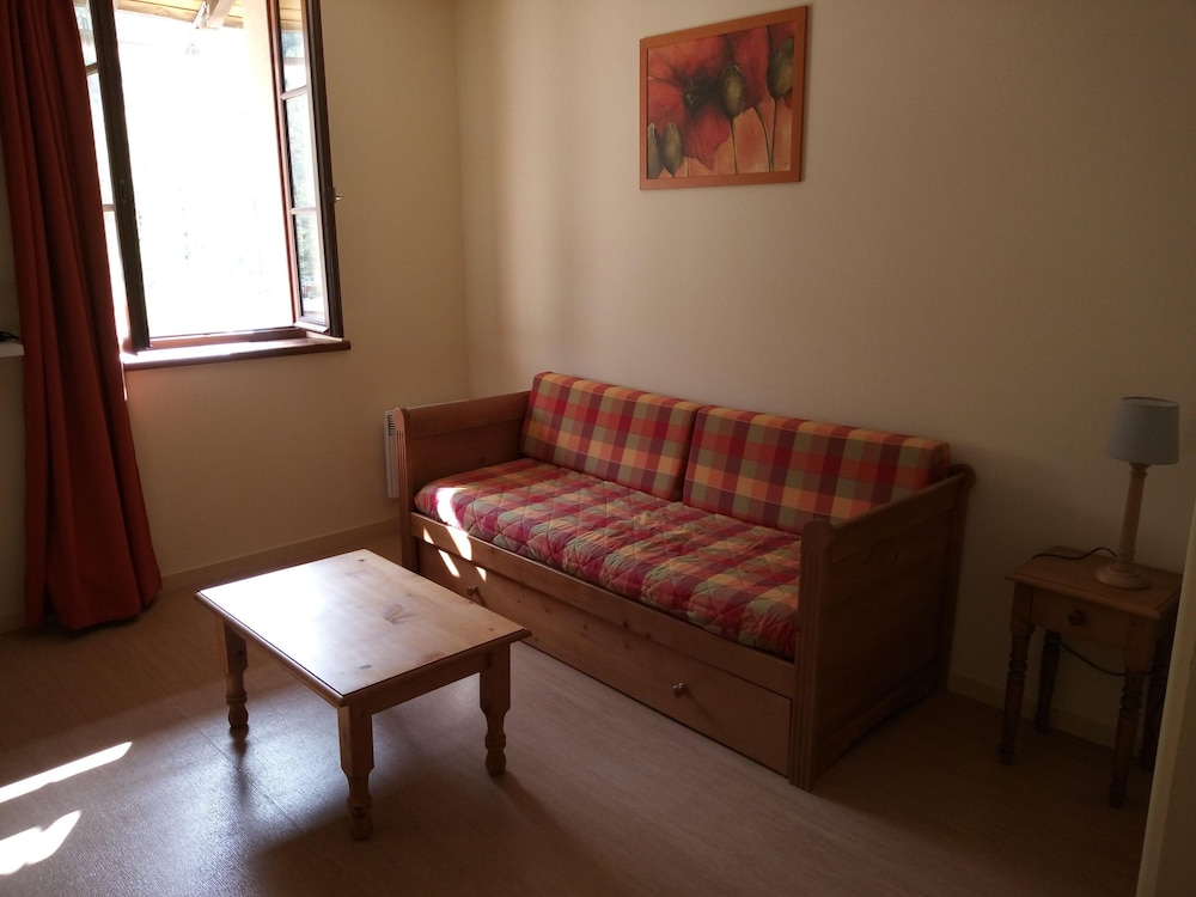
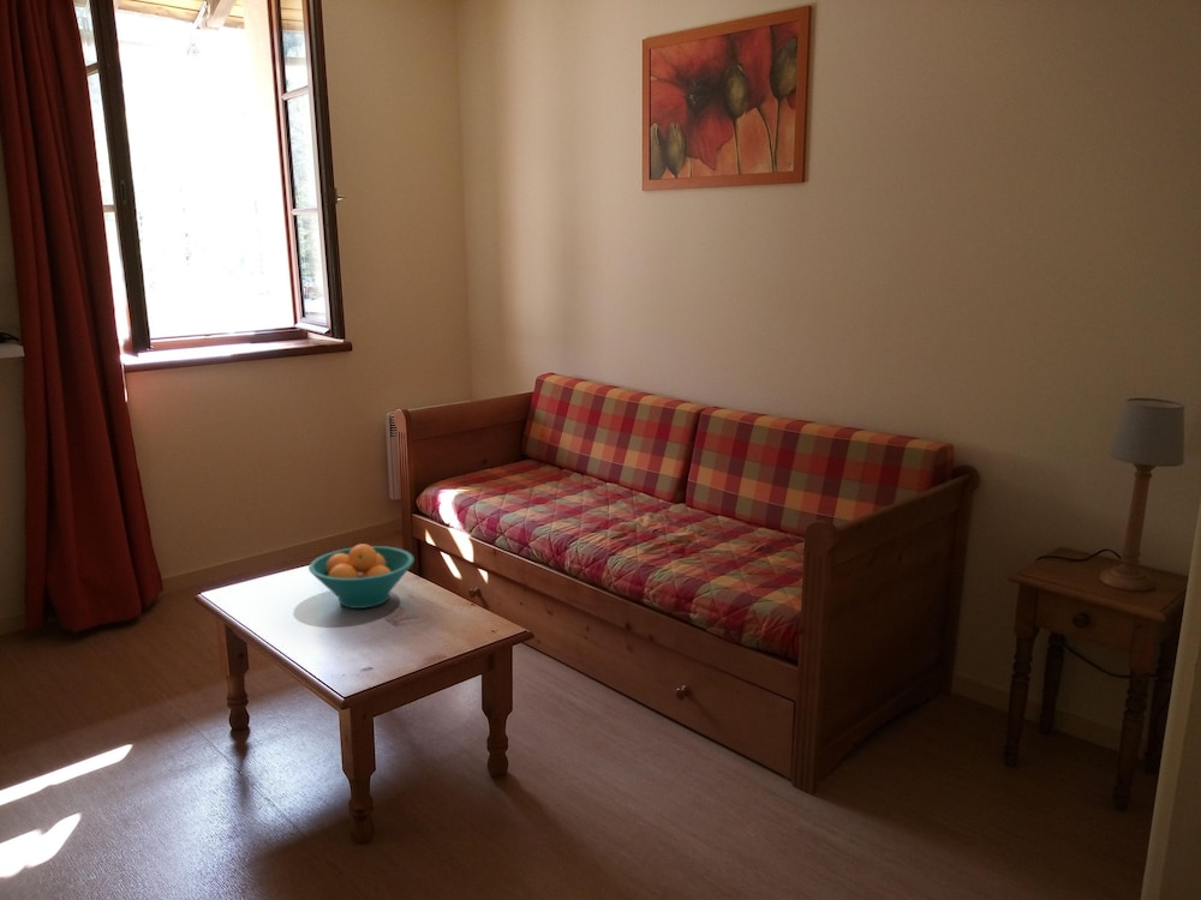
+ fruit bowl [307,542,416,610]
